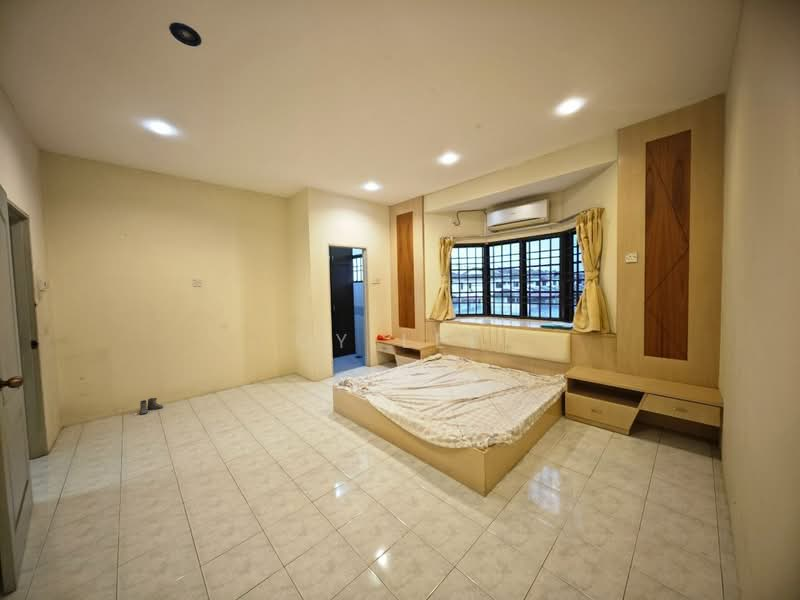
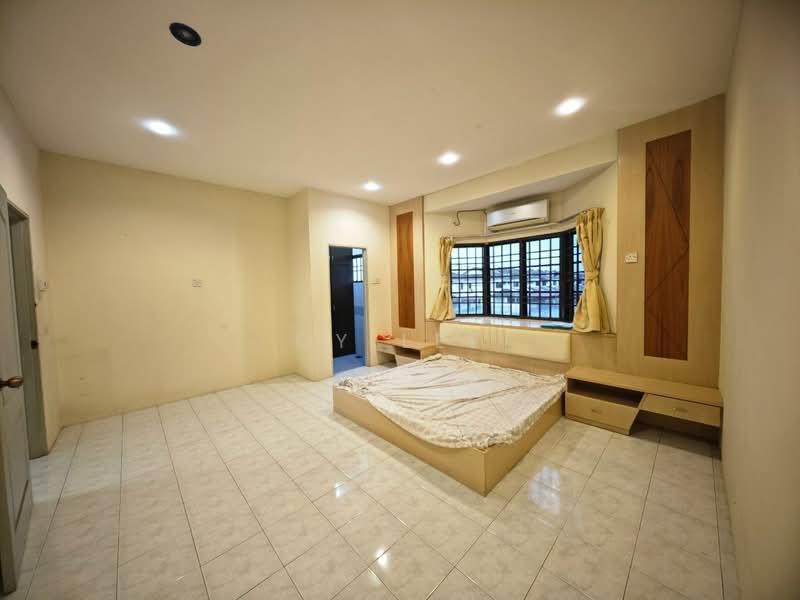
- boots [138,397,164,416]
